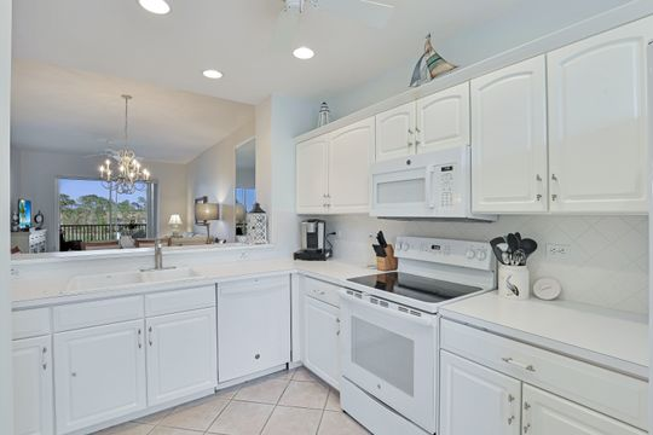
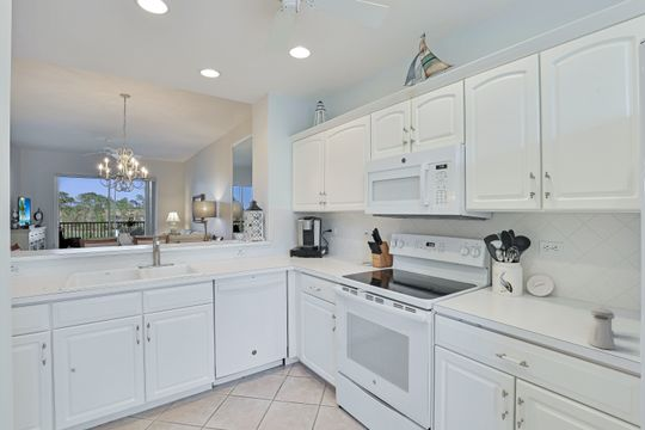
+ pepper shaker [590,306,615,337]
+ saltshaker [586,314,616,350]
